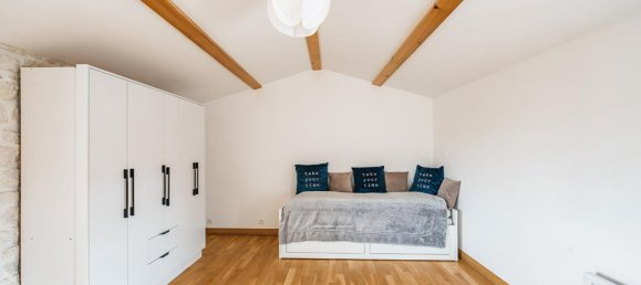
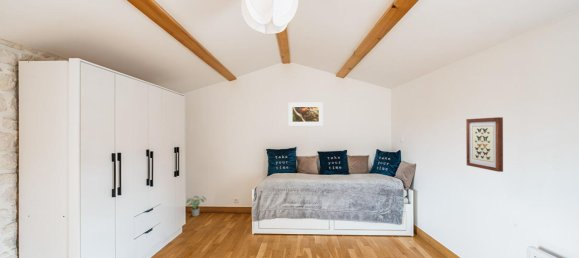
+ wall art [465,116,504,173]
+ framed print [287,102,324,127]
+ potted plant [185,195,207,217]
